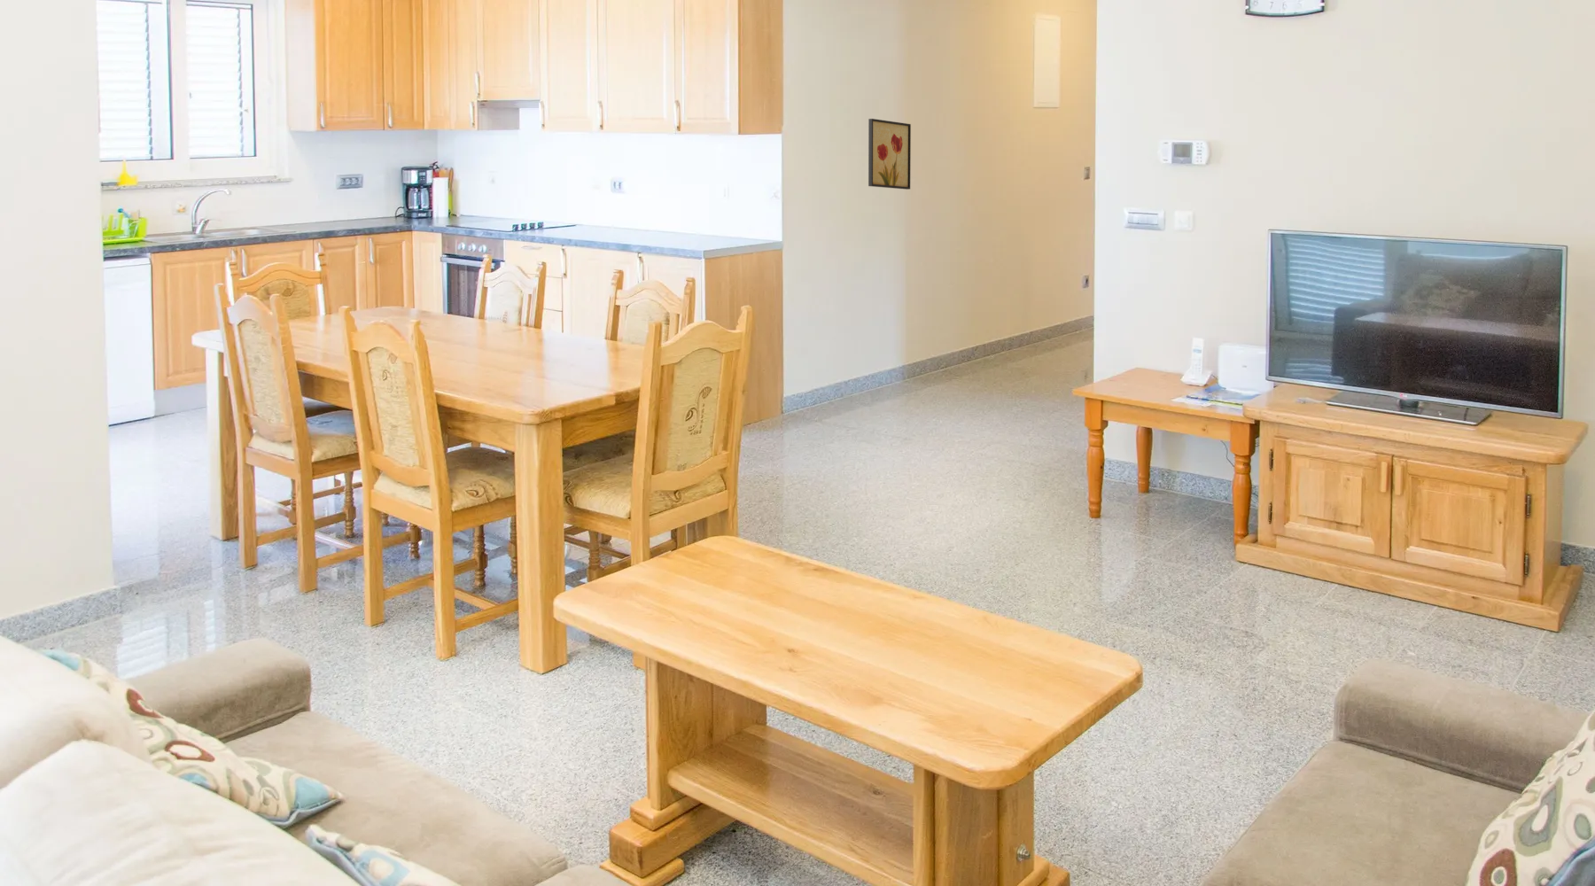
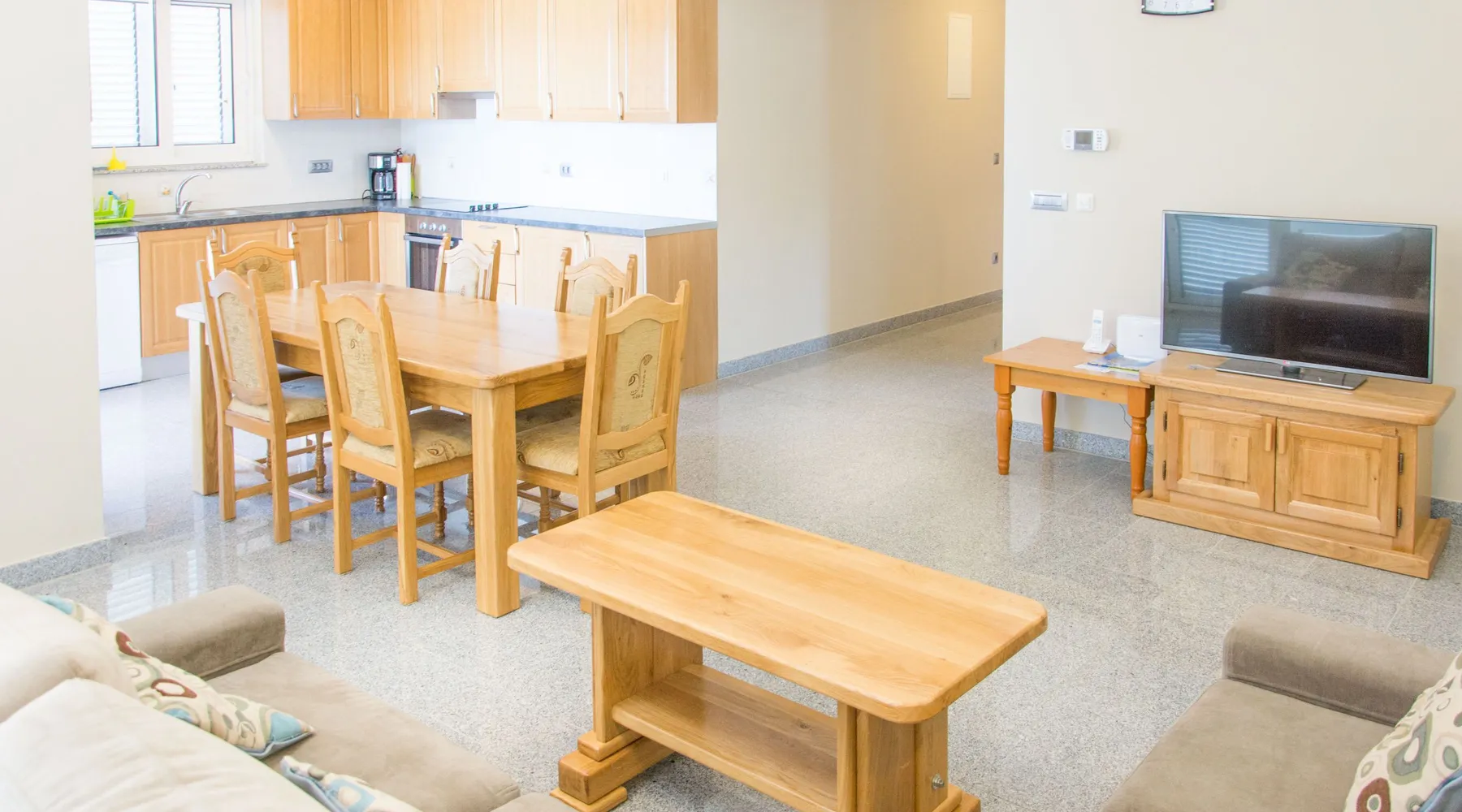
- wall art [867,118,912,191]
